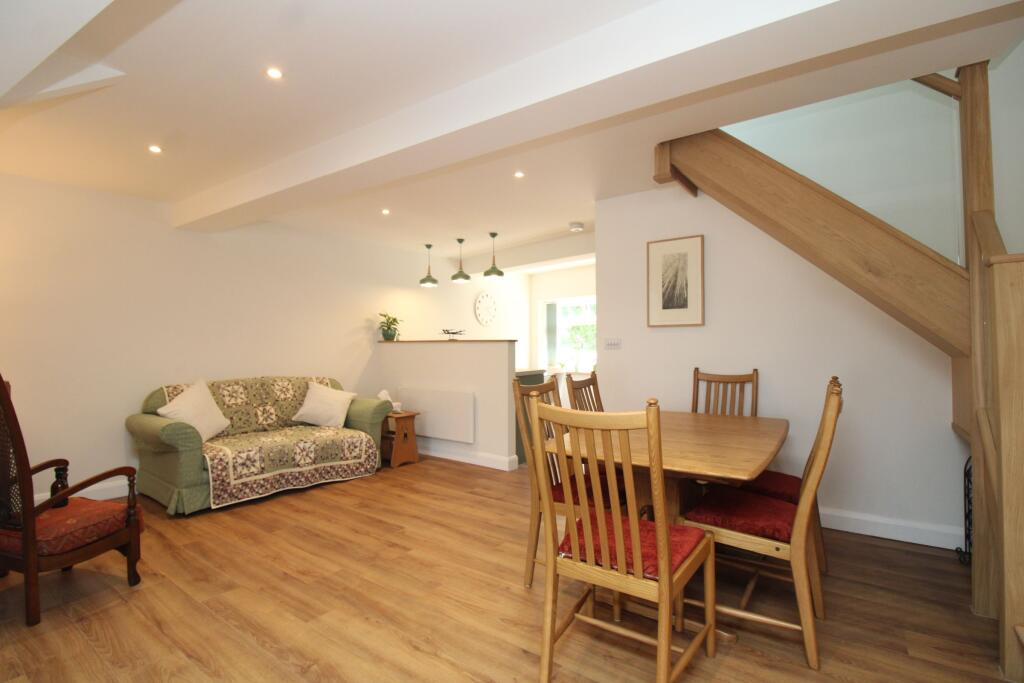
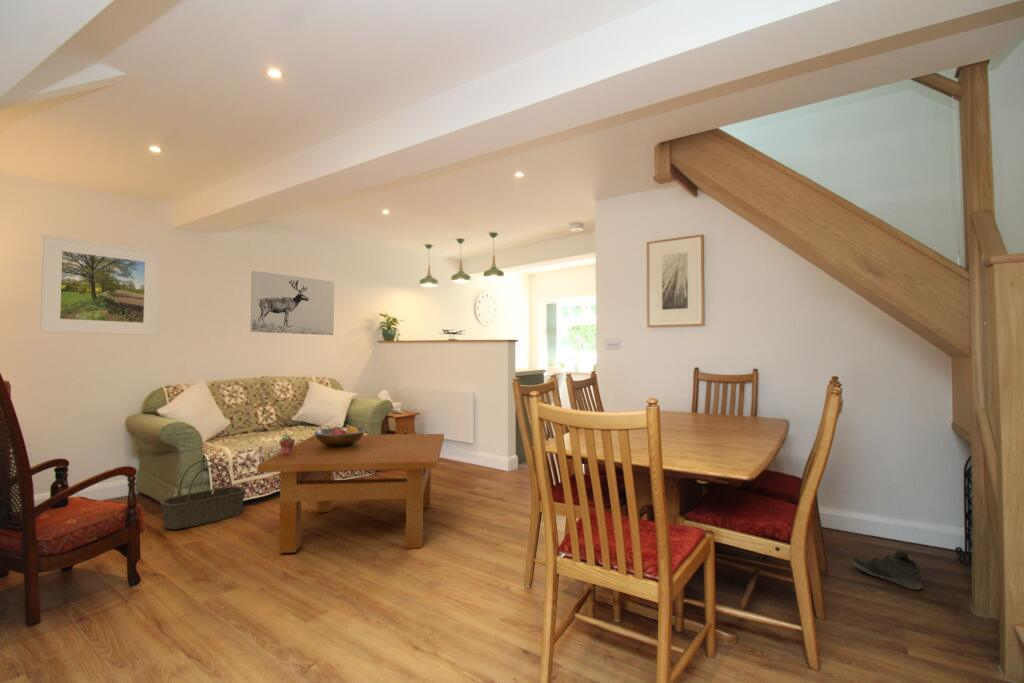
+ wall art [249,270,335,336]
+ potted succulent [278,434,296,454]
+ fruit bowl [313,423,367,447]
+ basket [159,459,246,530]
+ sneaker [852,549,923,591]
+ table [257,433,445,554]
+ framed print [39,234,161,337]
